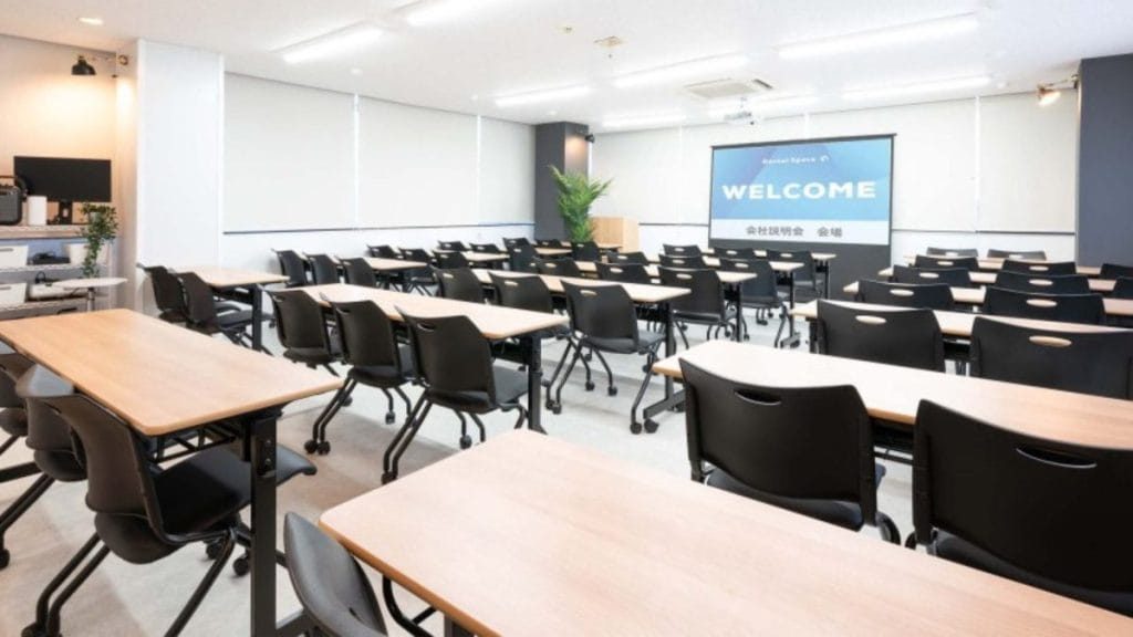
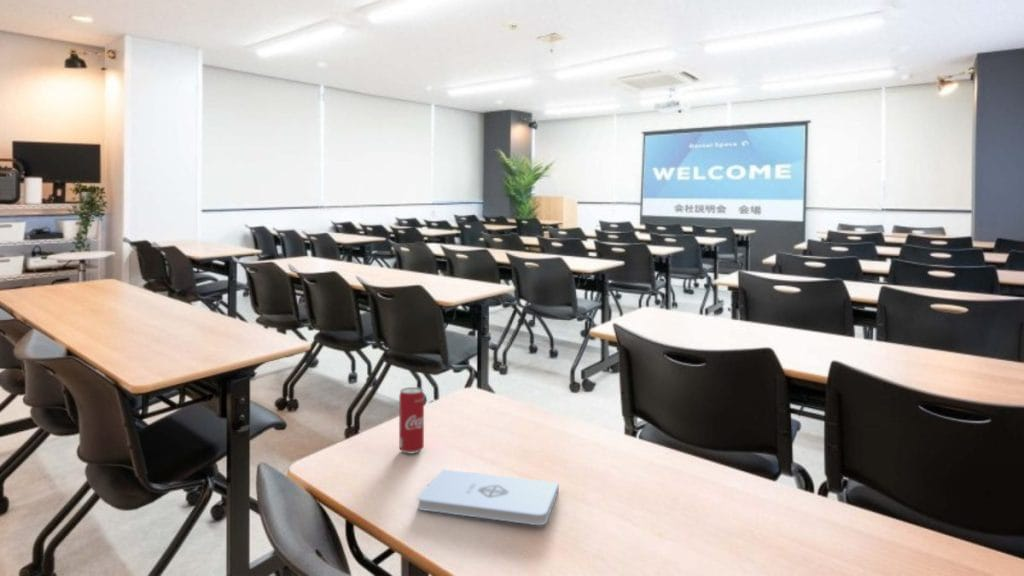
+ beverage can [398,386,425,455]
+ notepad [417,468,560,526]
